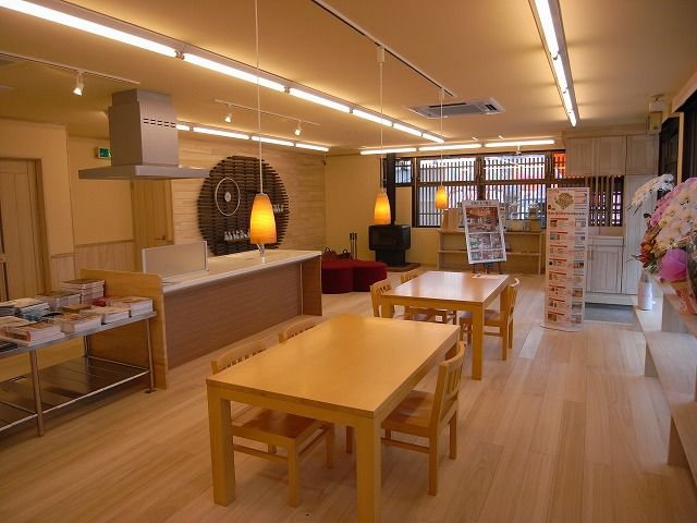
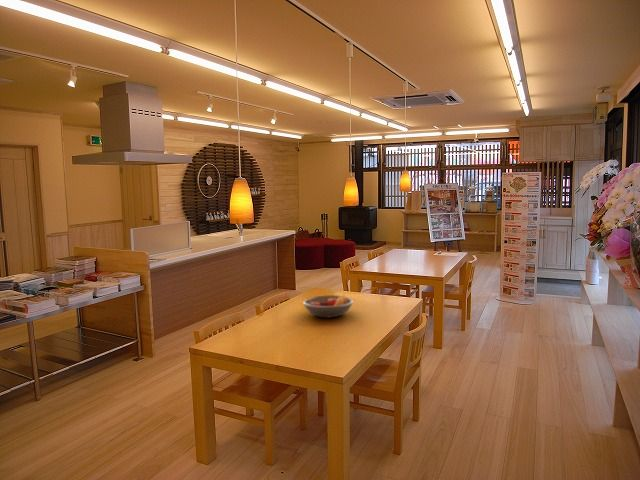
+ fruit bowl [302,294,355,319]
